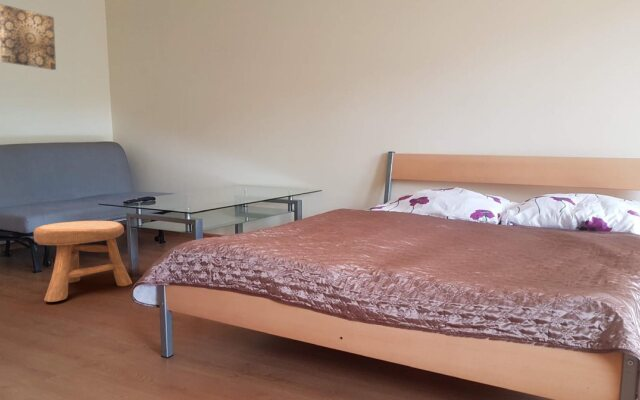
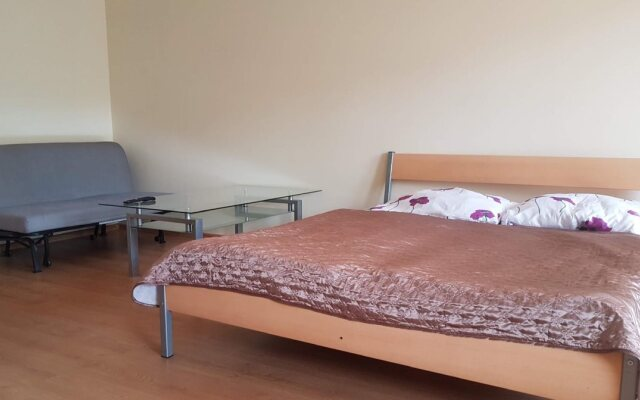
- wall art [0,3,57,71]
- stool [33,220,133,303]
